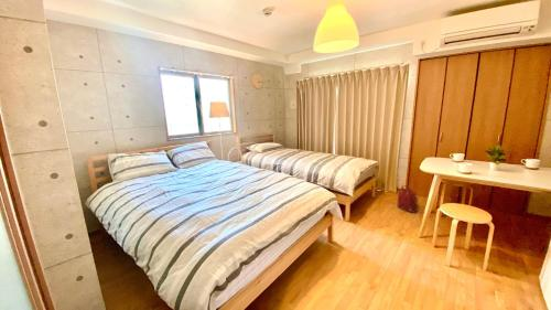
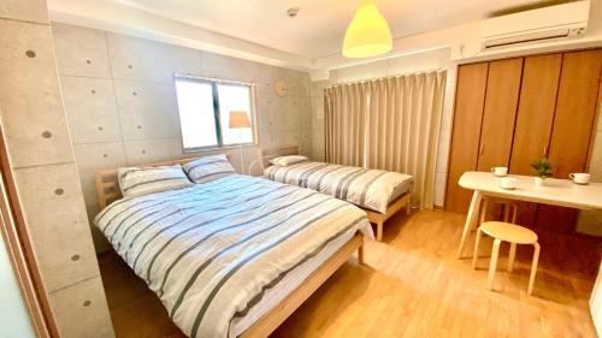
- backpack [396,184,420,214]
